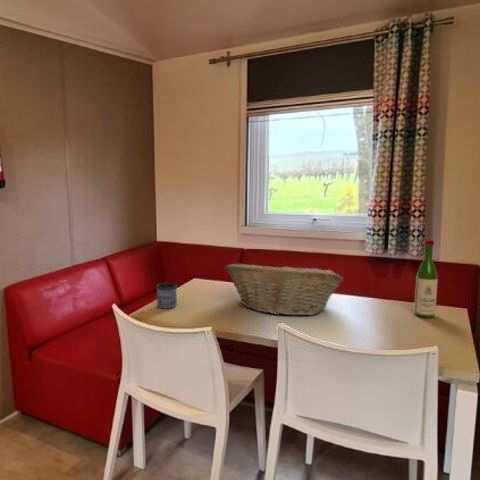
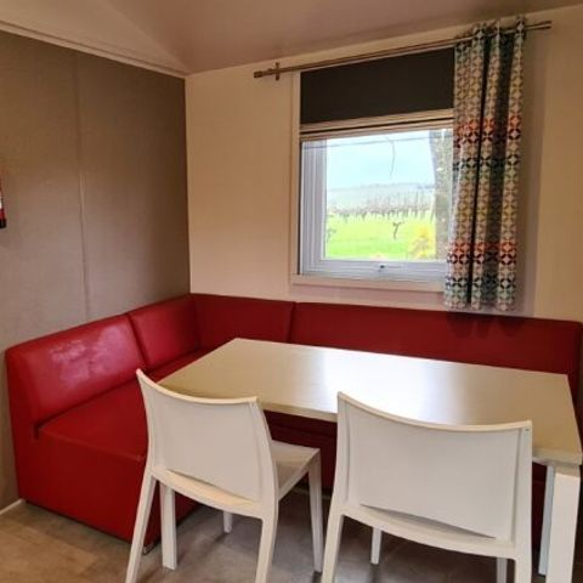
- fruit basket [223,261,344,317]
- wine bottle [413,239,439,319]
- mug [155,282,178,310]
